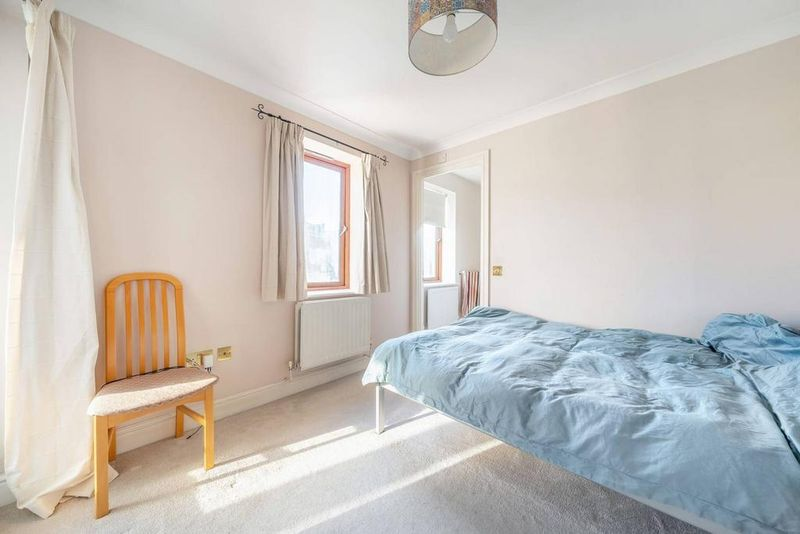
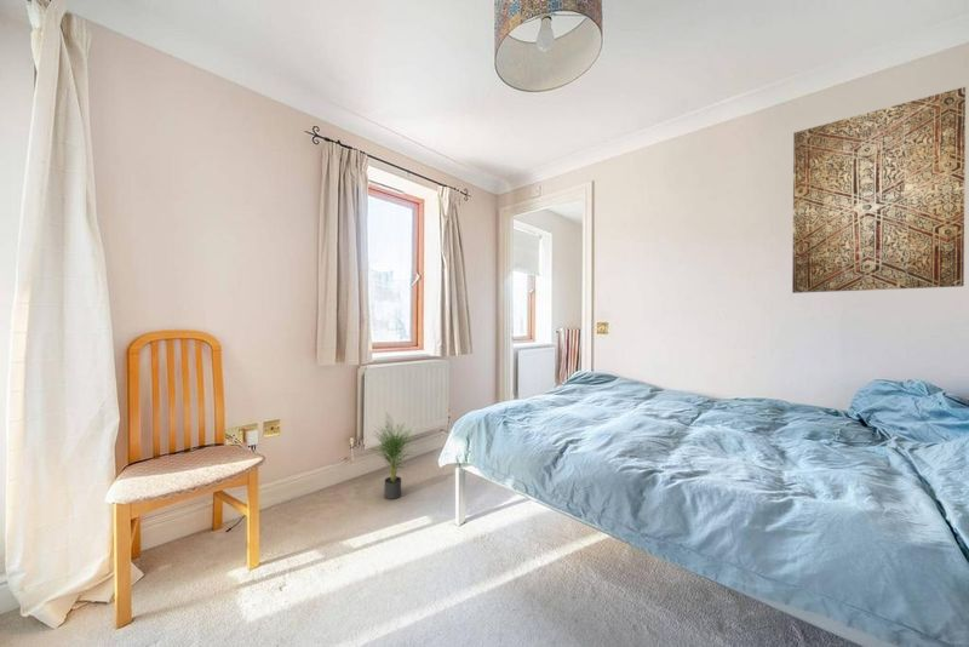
+ wall art [791,86,967,294]
+ potted plant [371,413,415,500]
